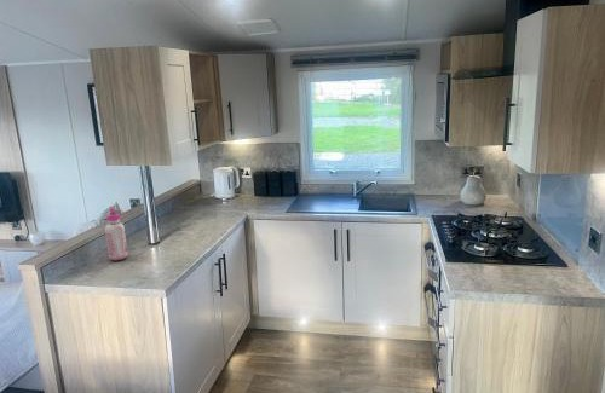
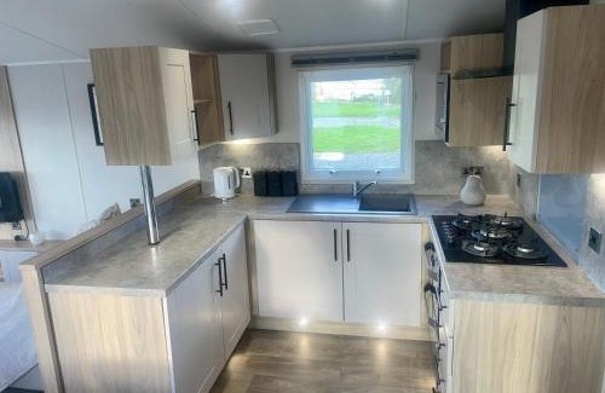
- glue bottle [104,206,128,262]
